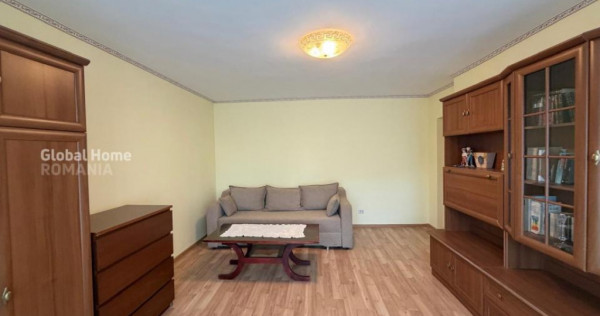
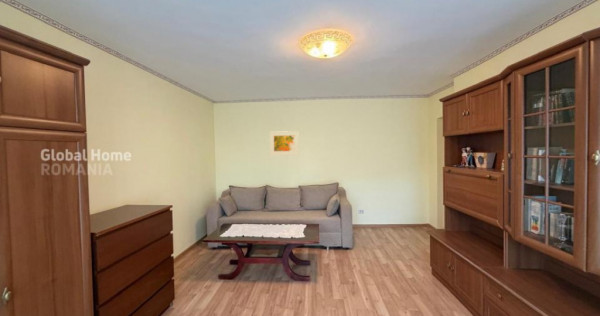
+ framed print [269,130,300,156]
